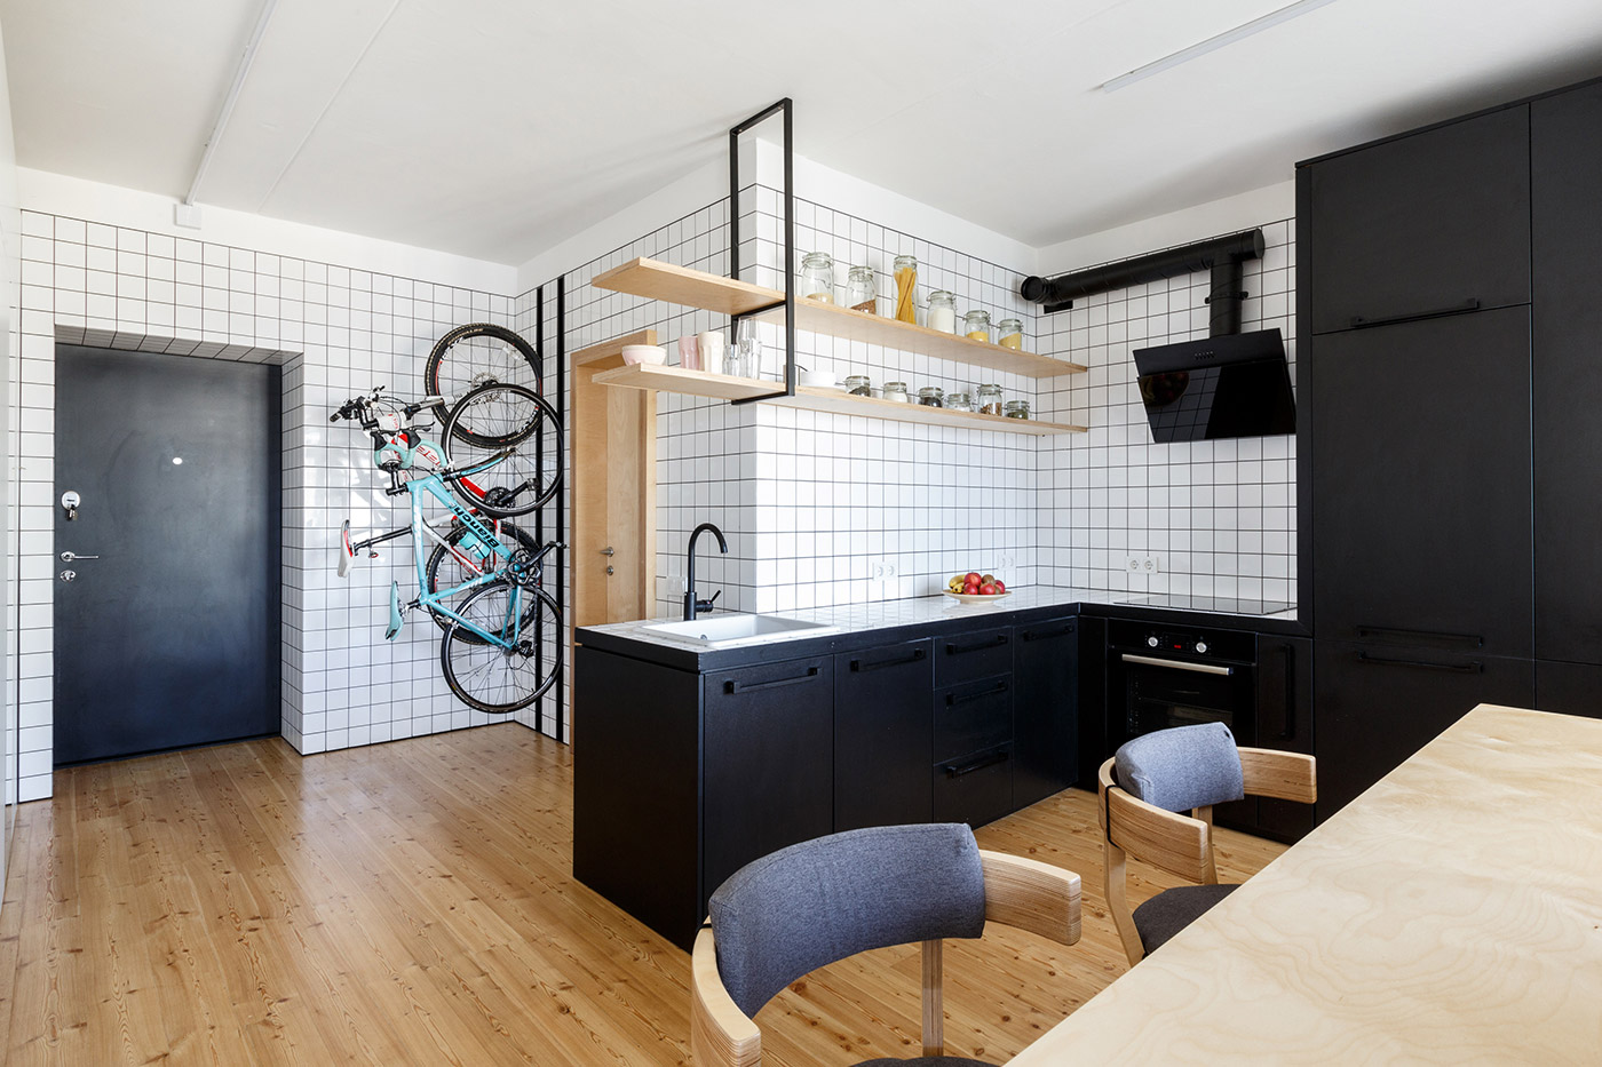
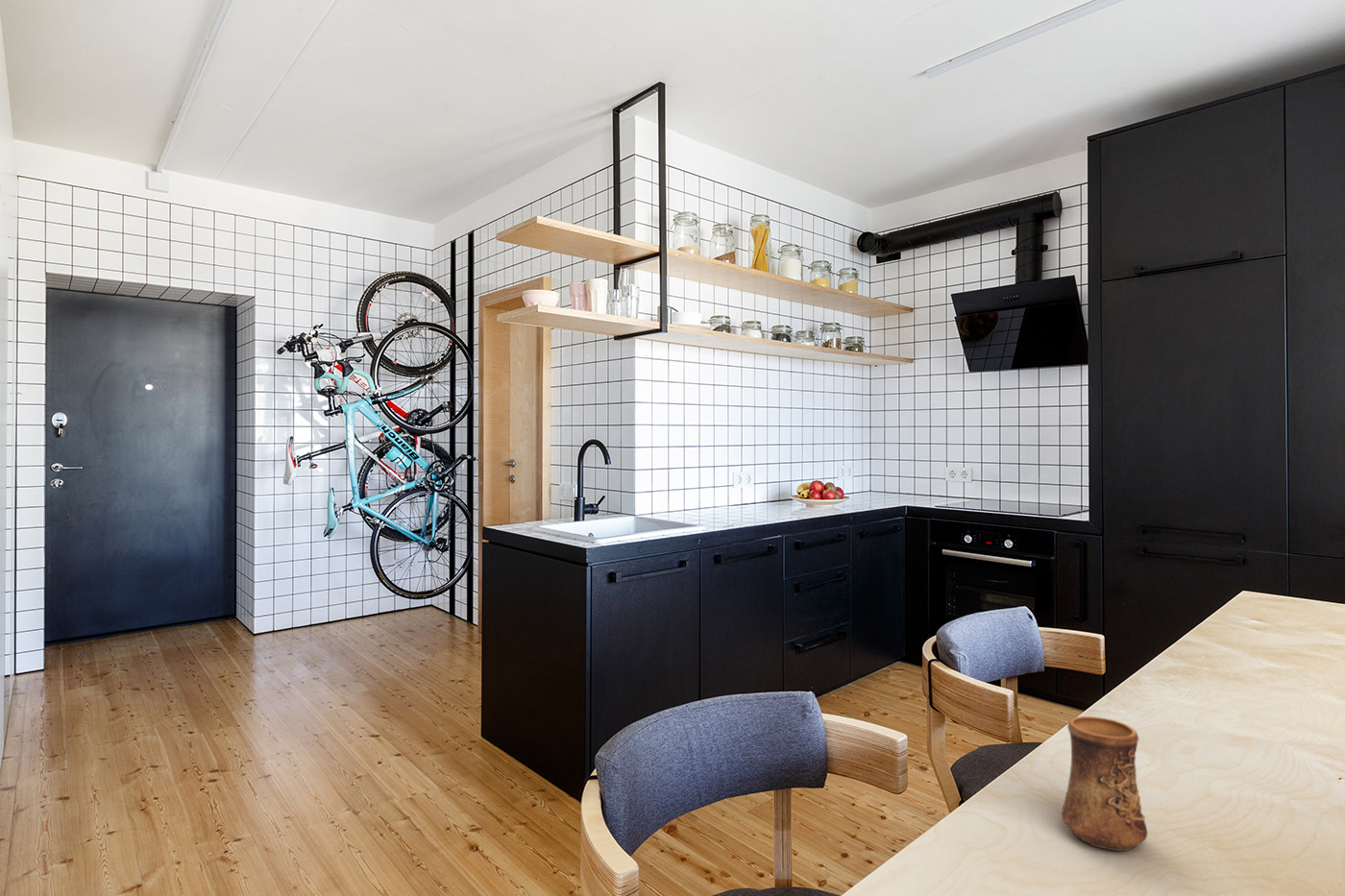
+ cup [1061,715,1148,852]
